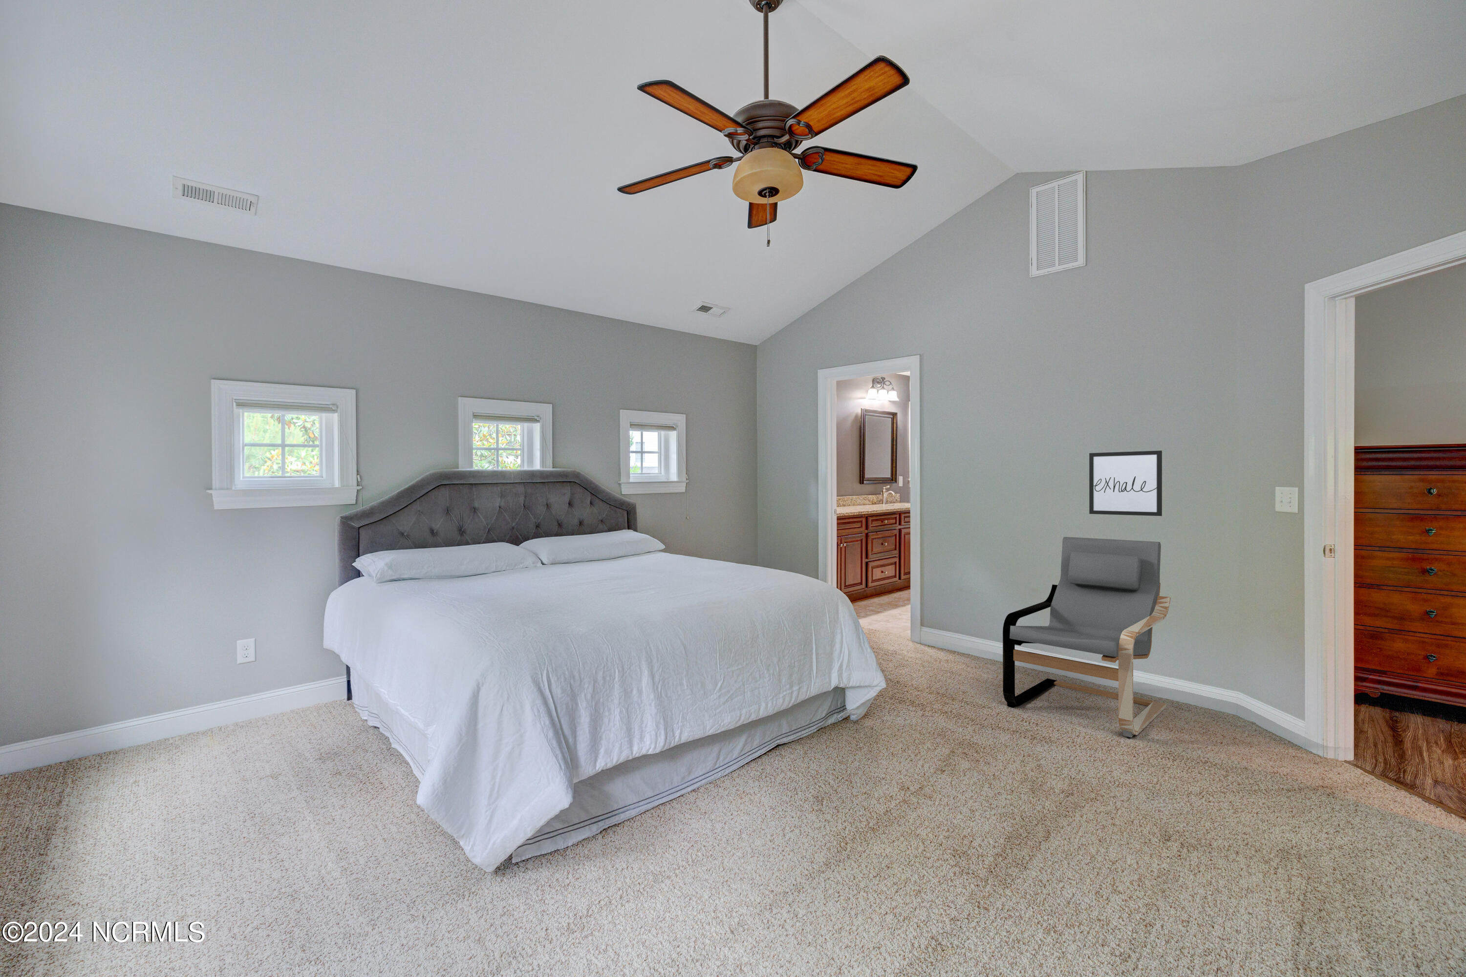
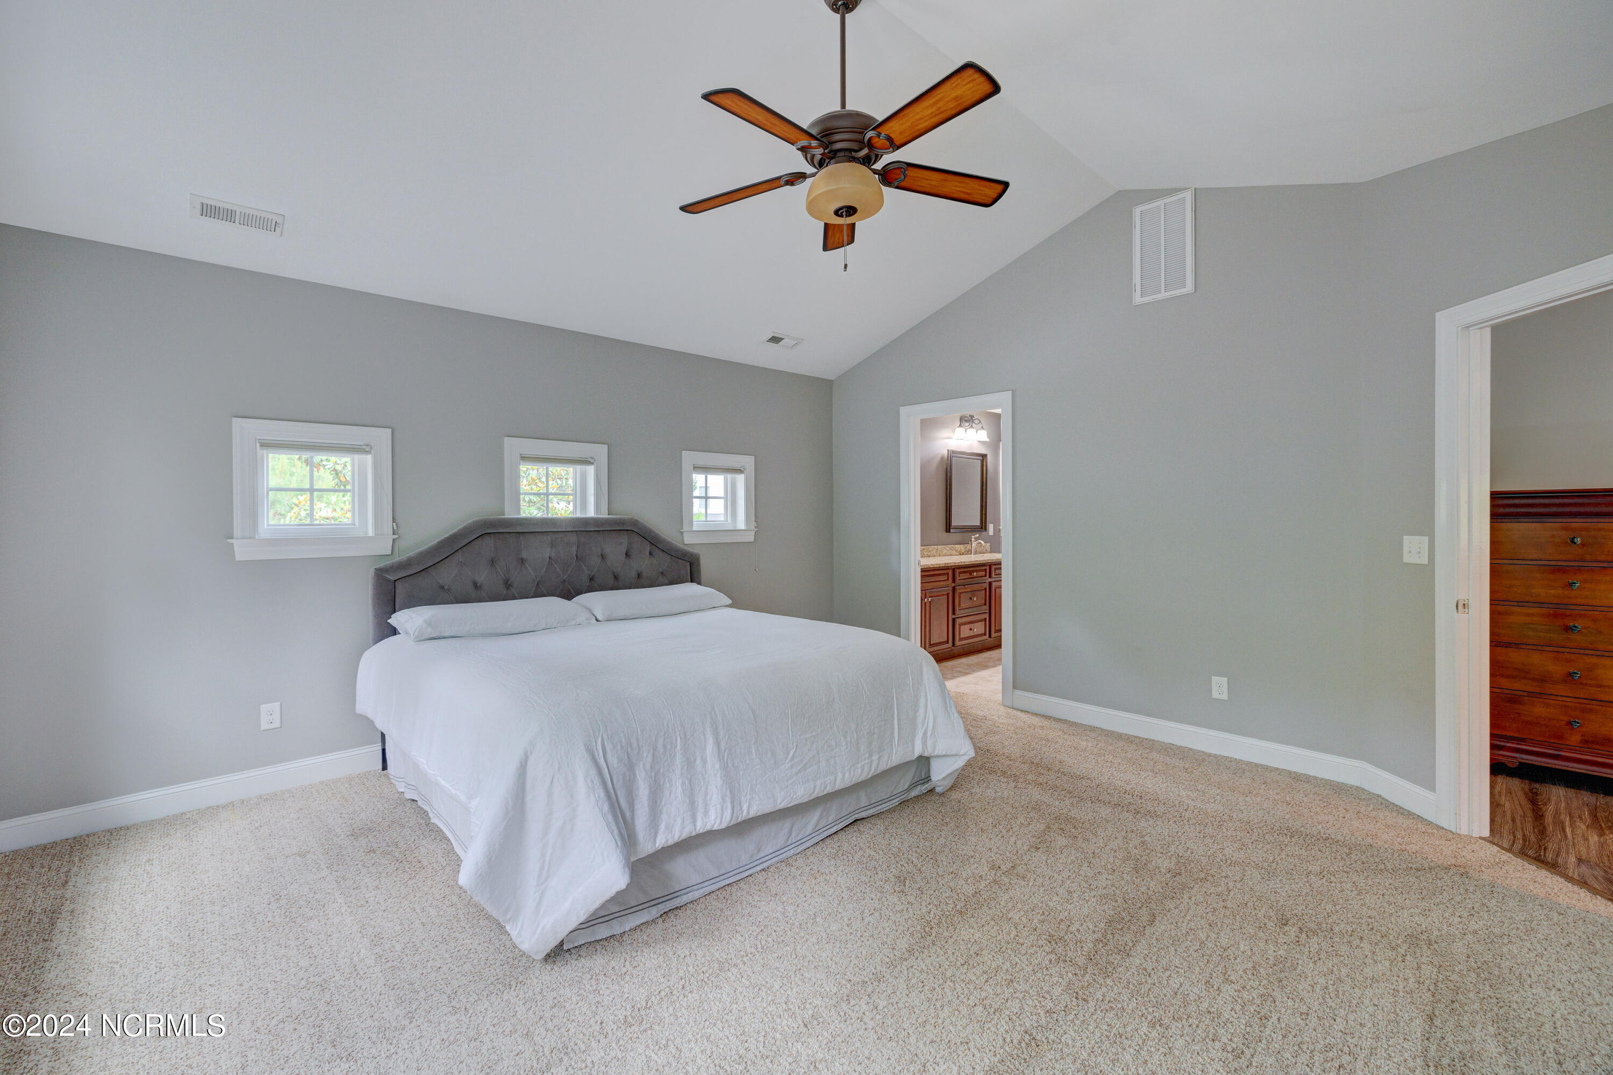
- wall art [1089,450,1163,517]
- armchair [1002,536,1170,738]
